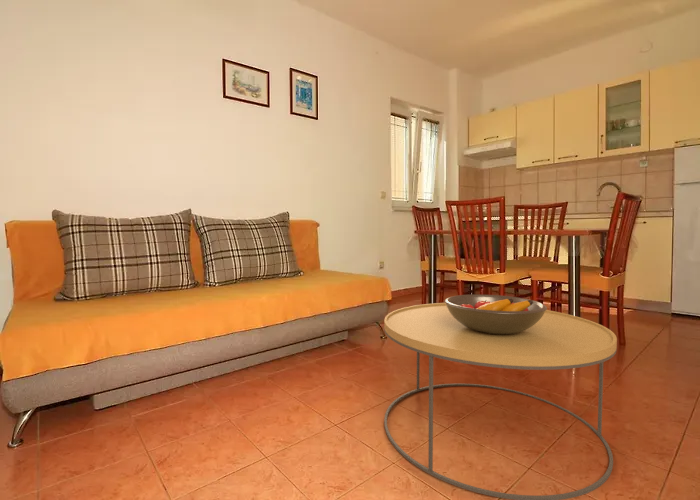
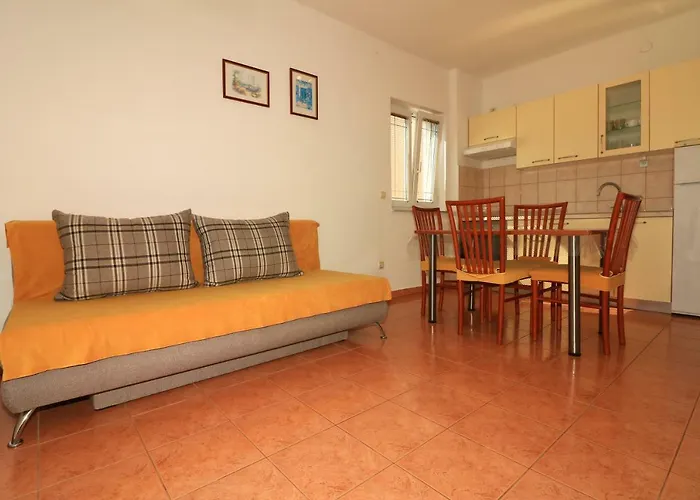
- coffee table [383,302,618,500]
- fruit bowl [443,294,548,334]
